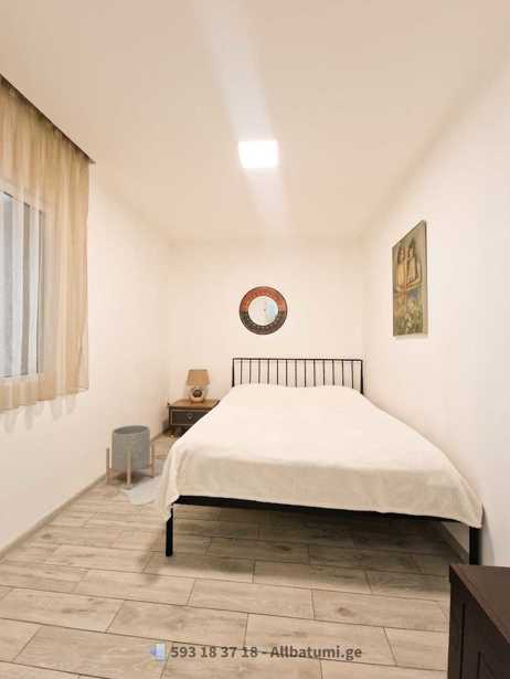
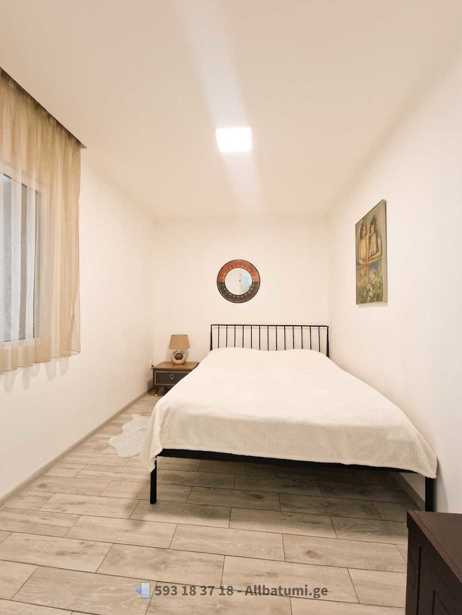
- planter [105,424,156,490]
